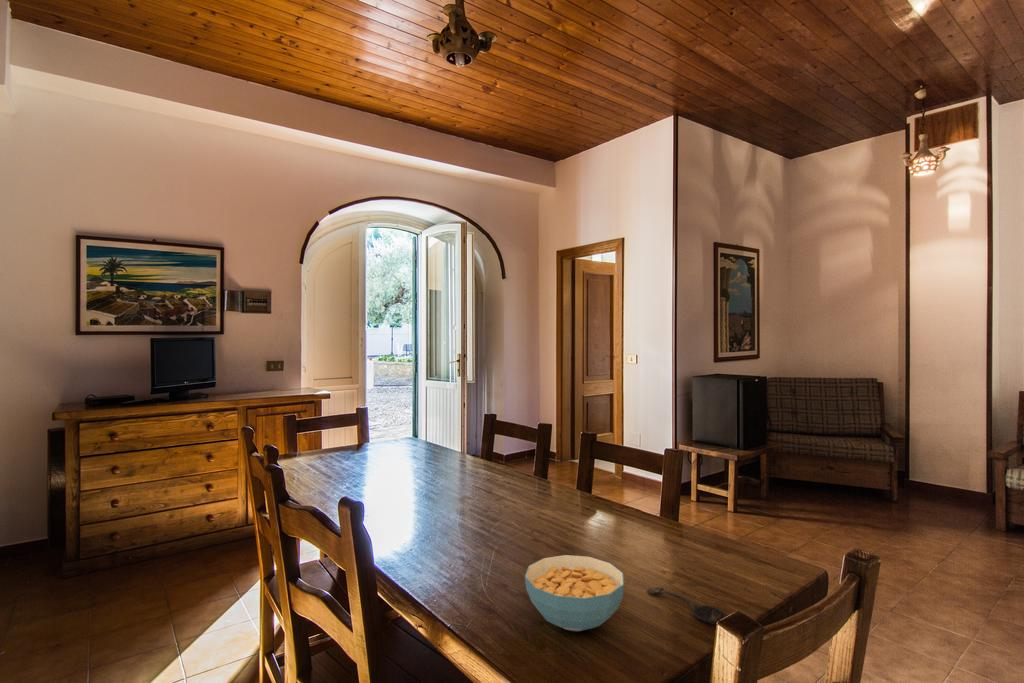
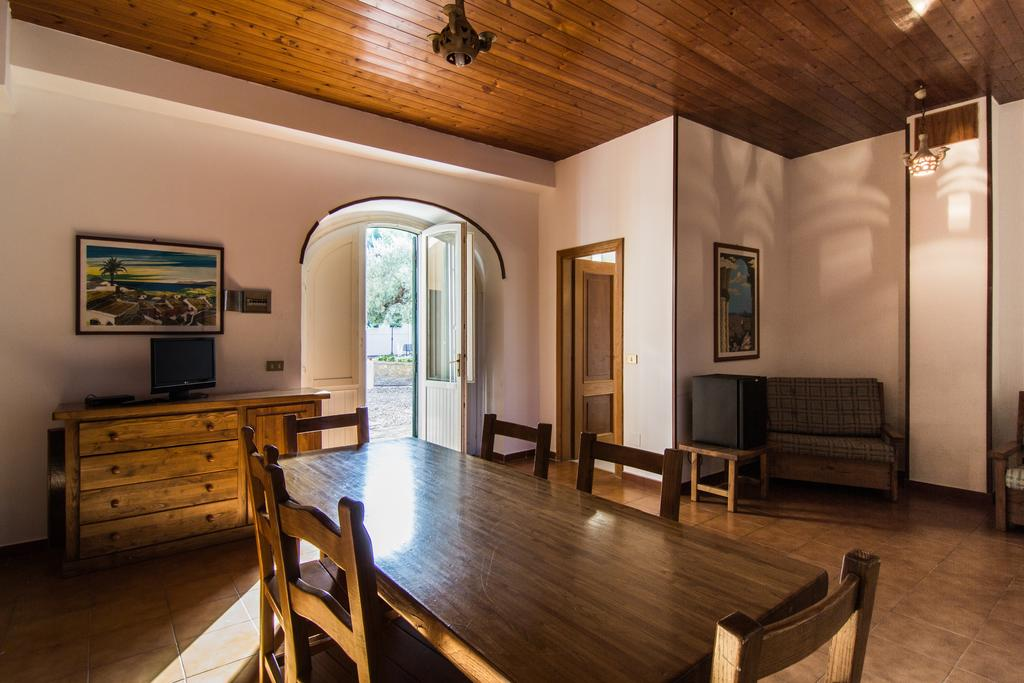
- cereal bowl [524,554,625,632]
- spoon [646,586,729,625]
